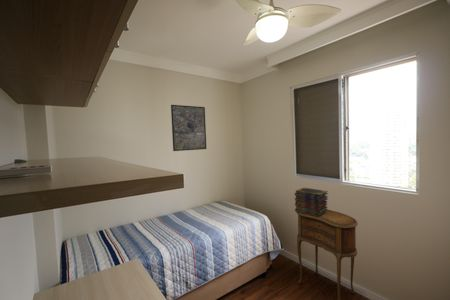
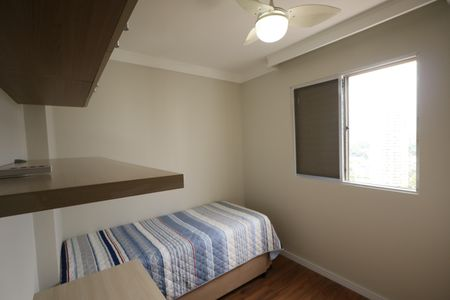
- book stack [294,187,329,217]
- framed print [170,104,208,152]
- side table [295,209,359,300]
